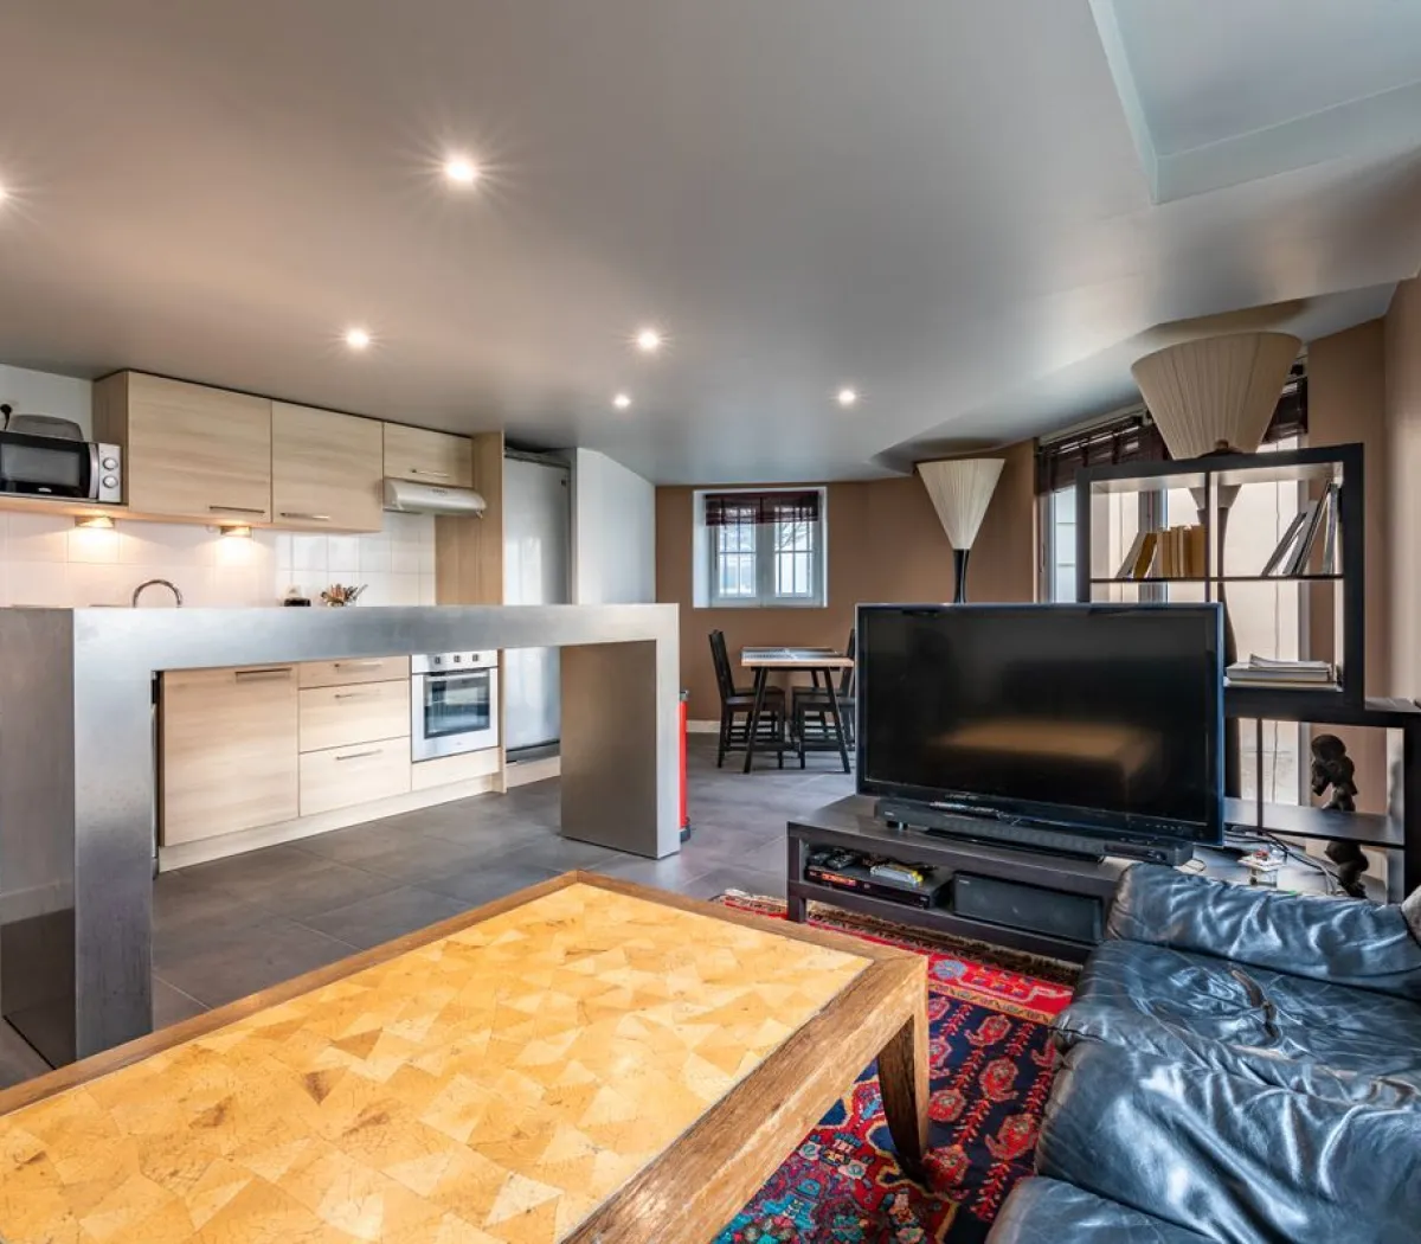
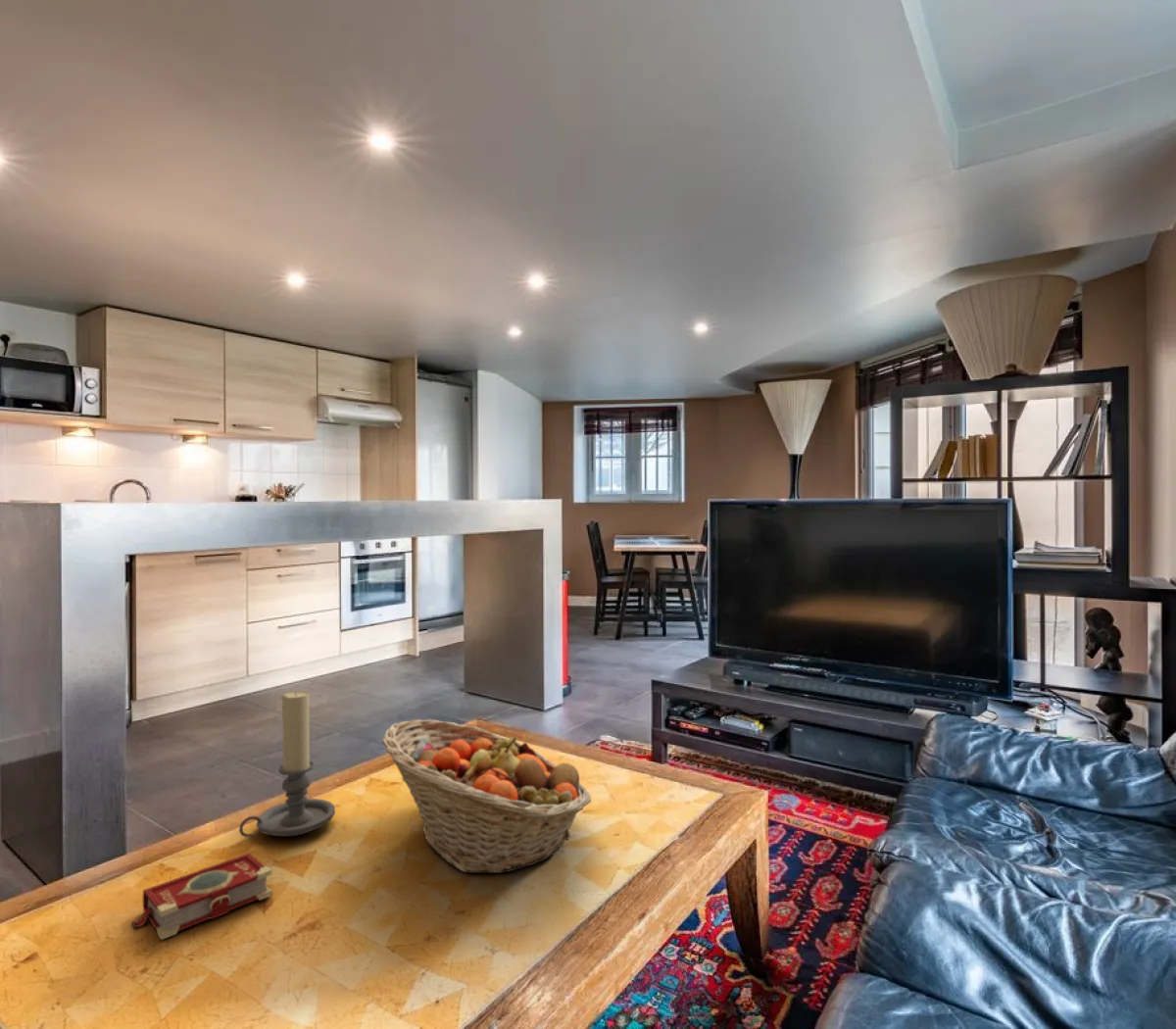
+ fruit basket [381,718,592,874]
+ book [131,852,273,941]
+ candle holder [238,690,336,838]
